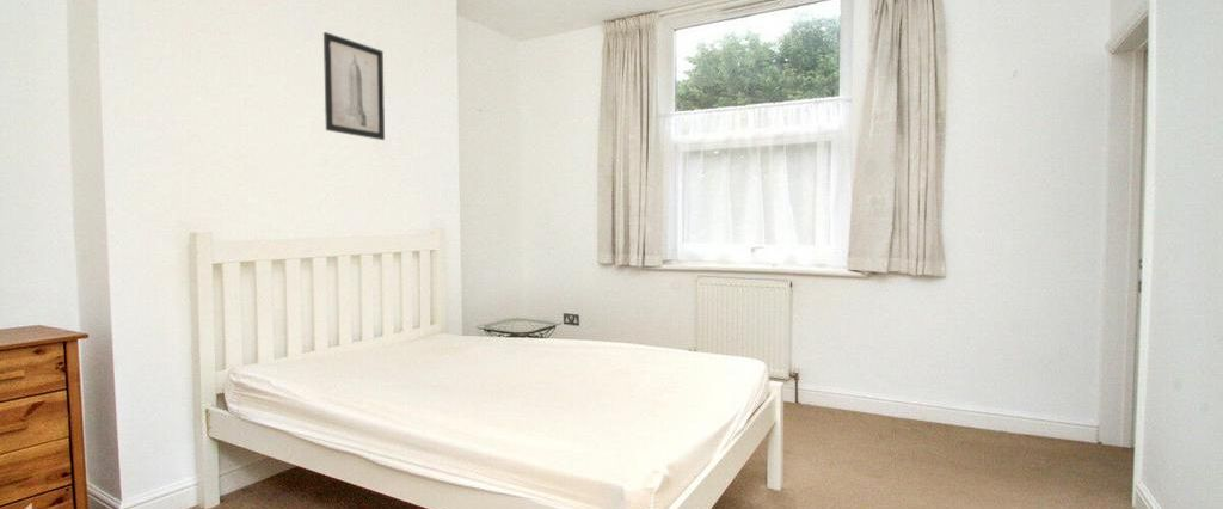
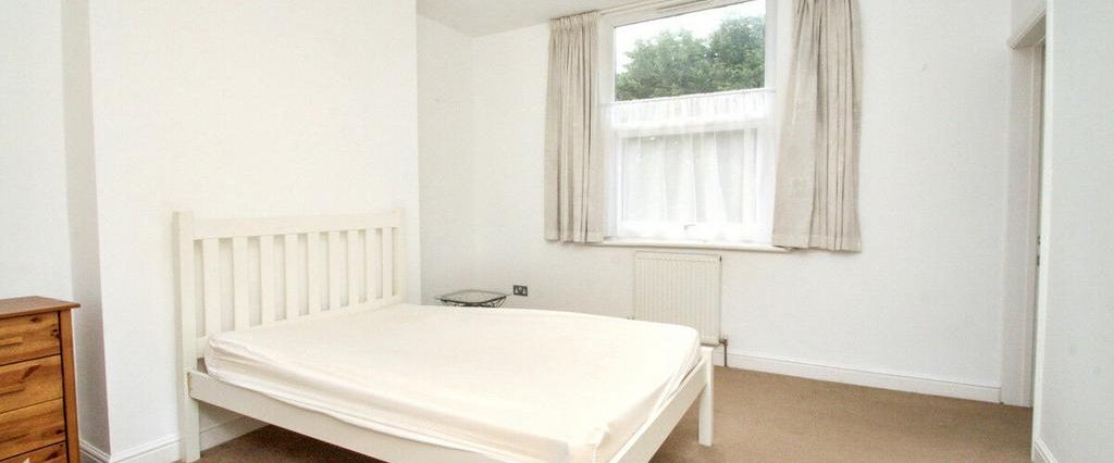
- wall art [322,31,386,141]
